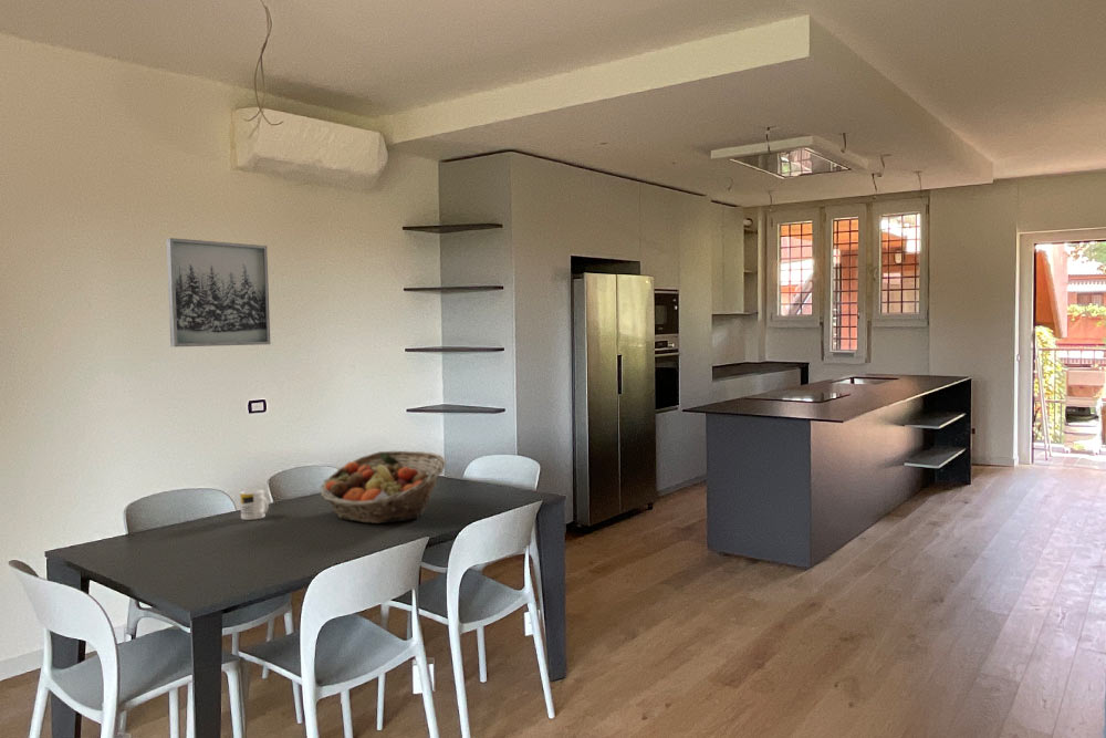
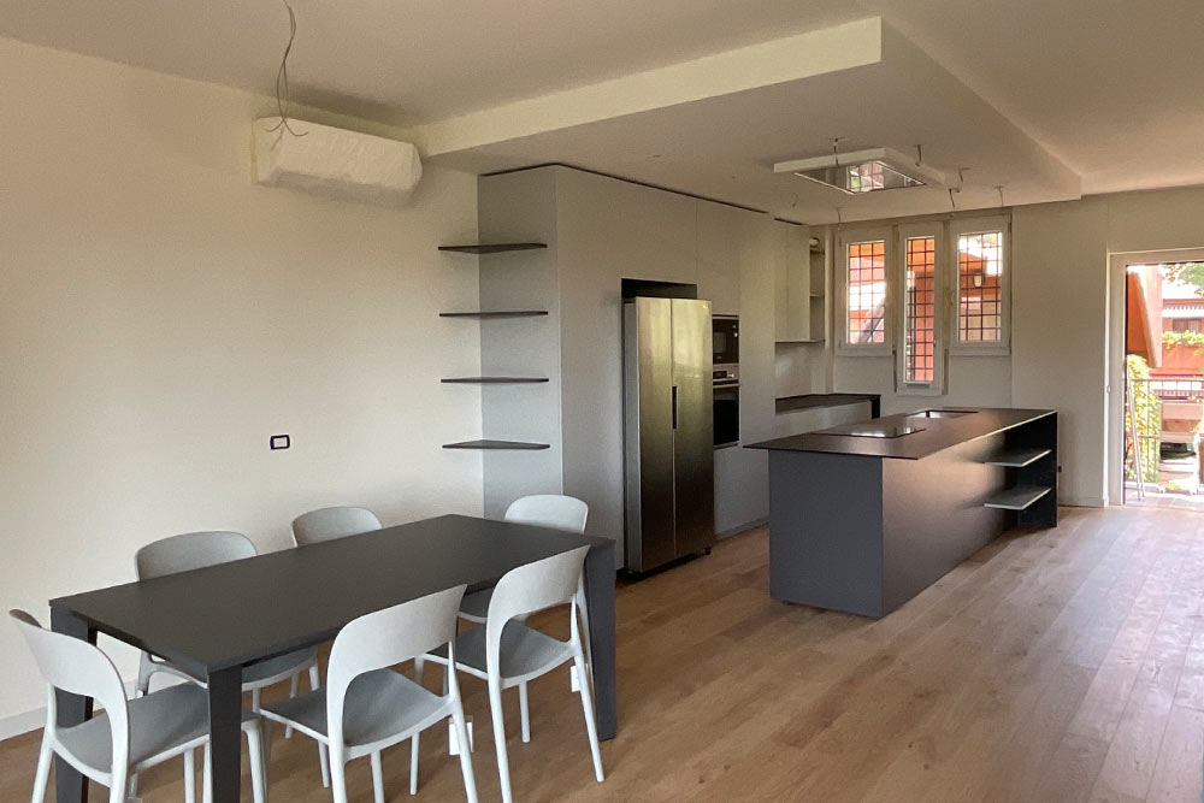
- mug [239,489,270,521]
- wall art [165,237,271,347]
- fruit basket [319,450,447,524]
